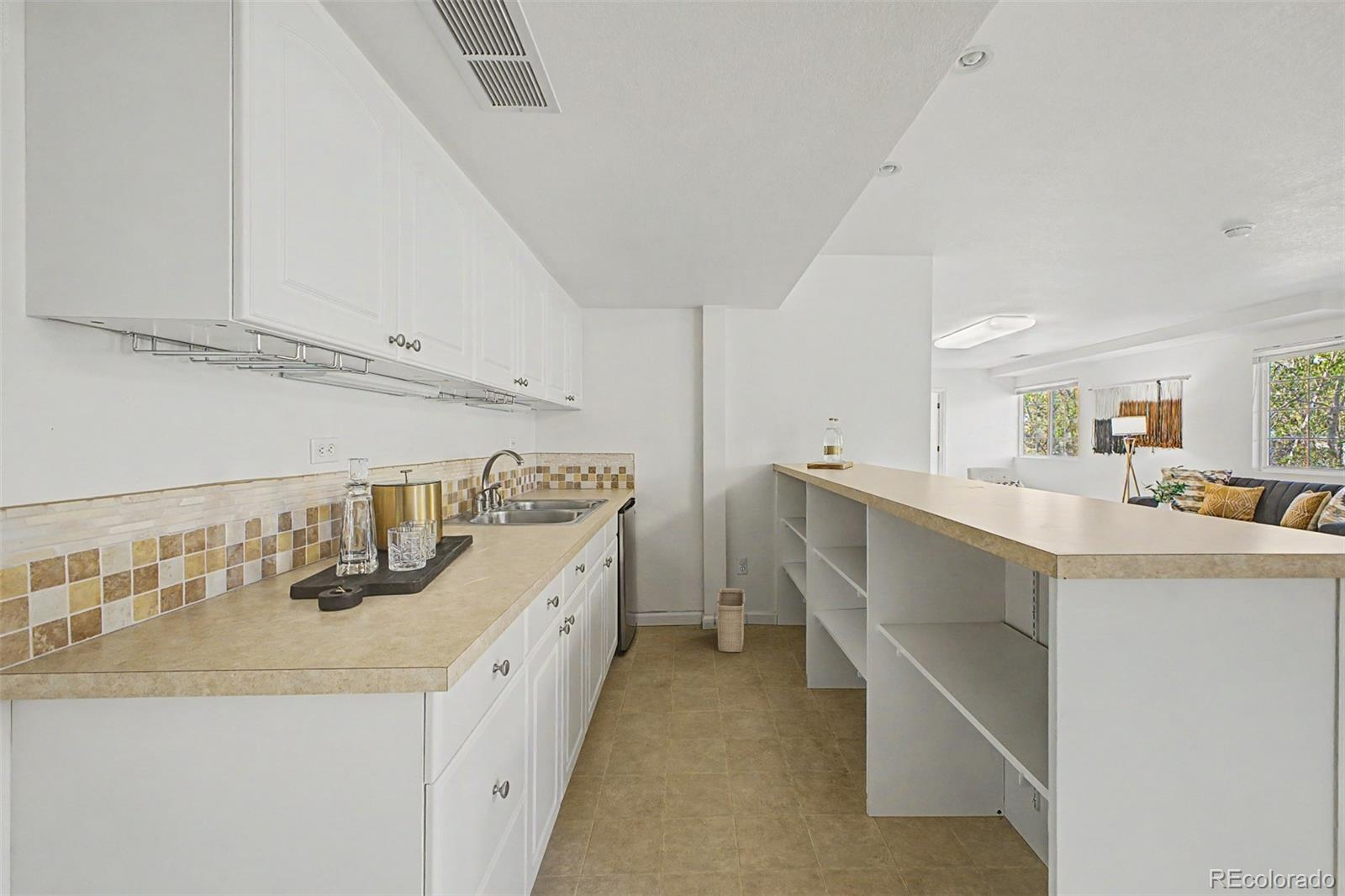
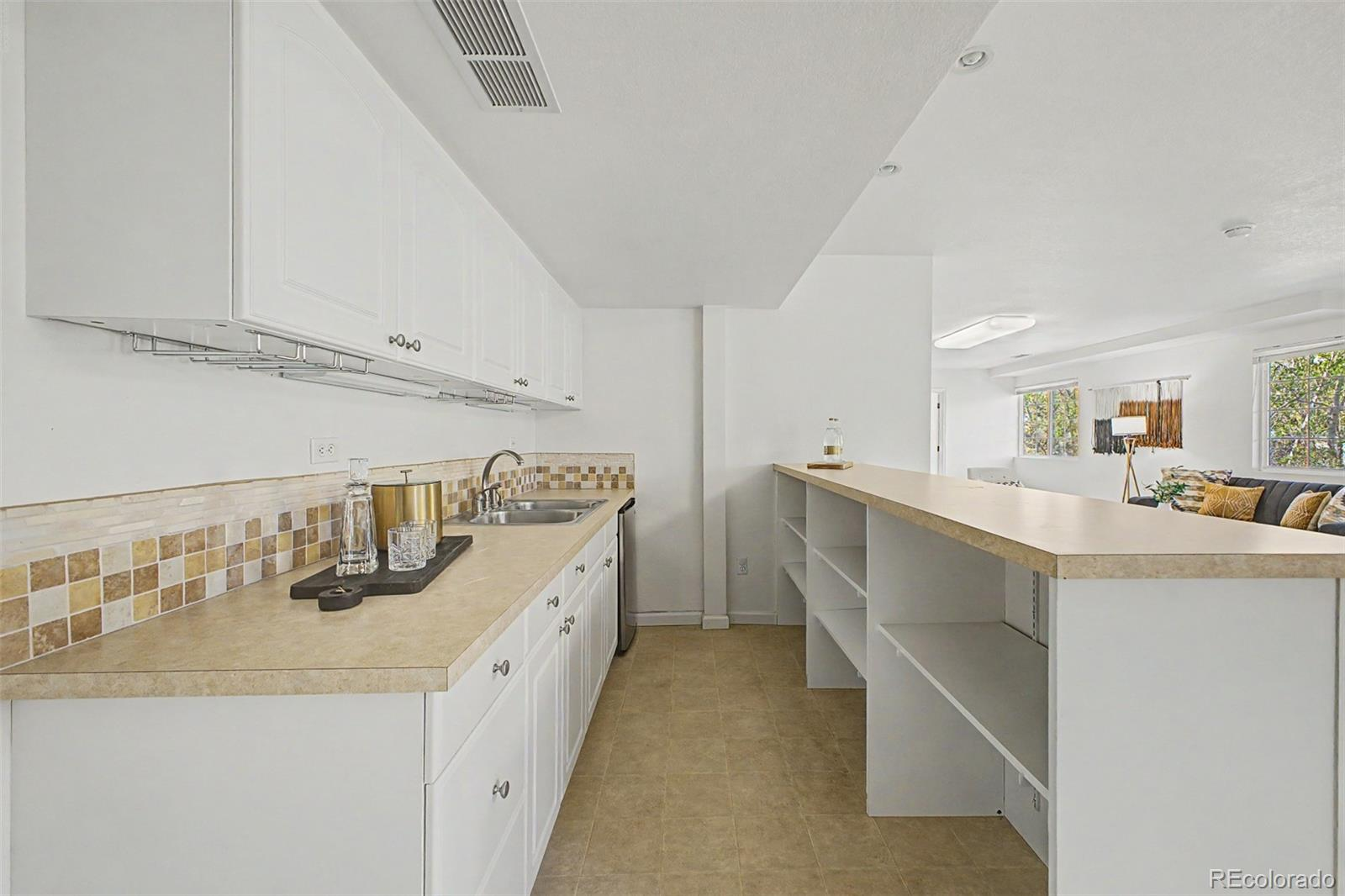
- basket [713,588,749,653]
